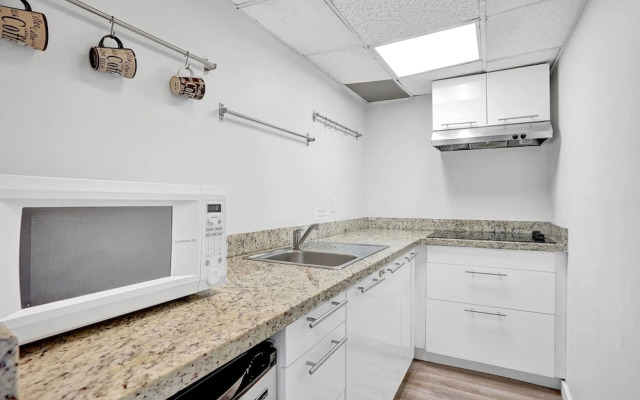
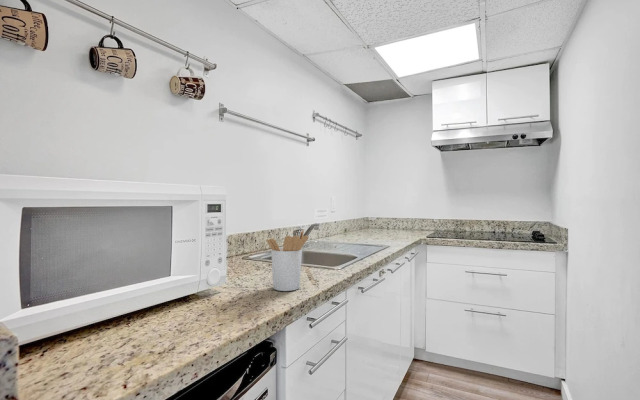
+ utensil holder [266,229,310,292]
